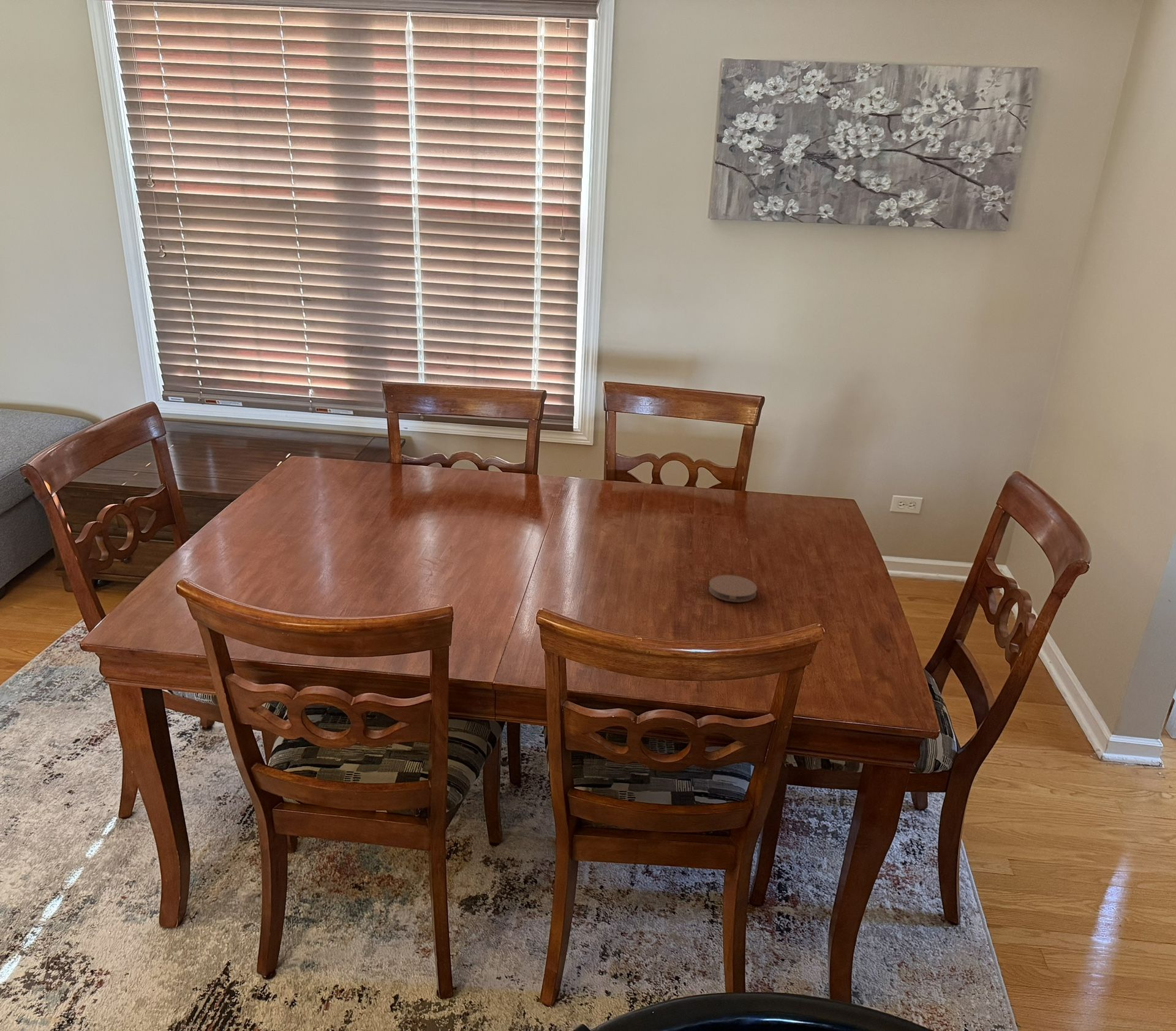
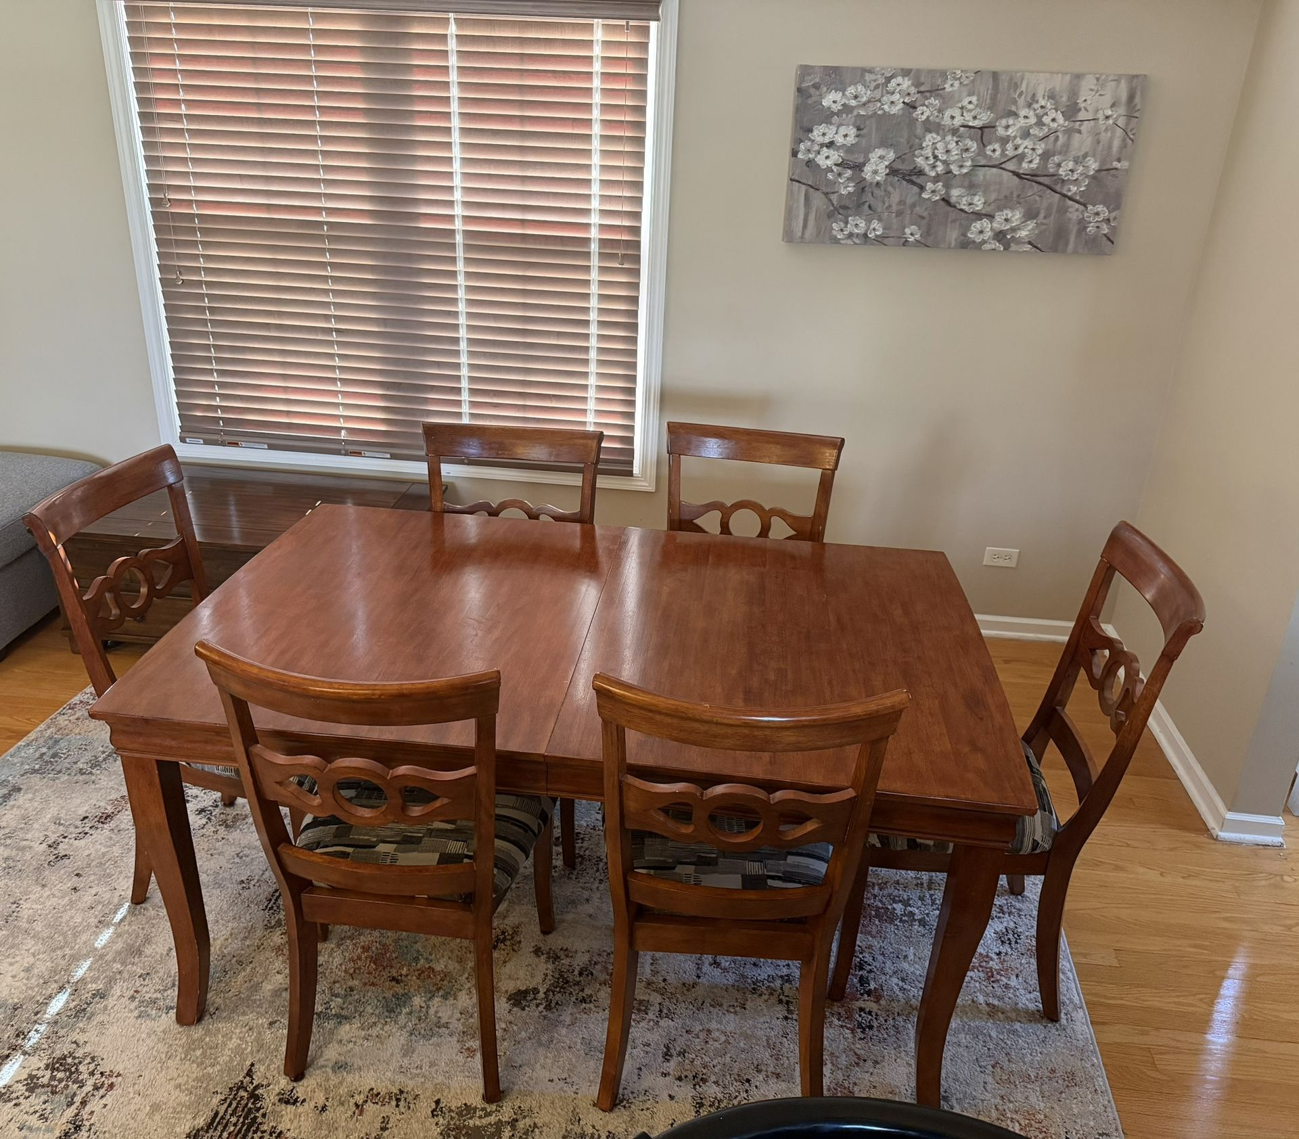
- coaster [708,574,758,603]
